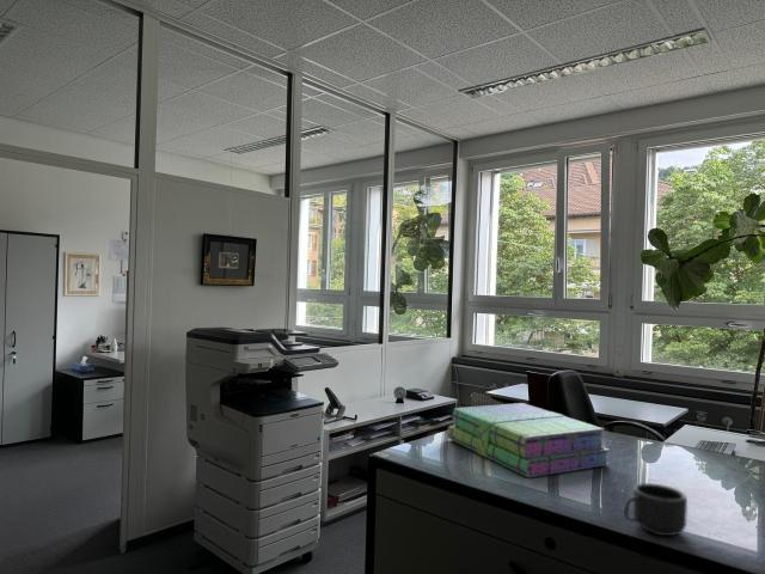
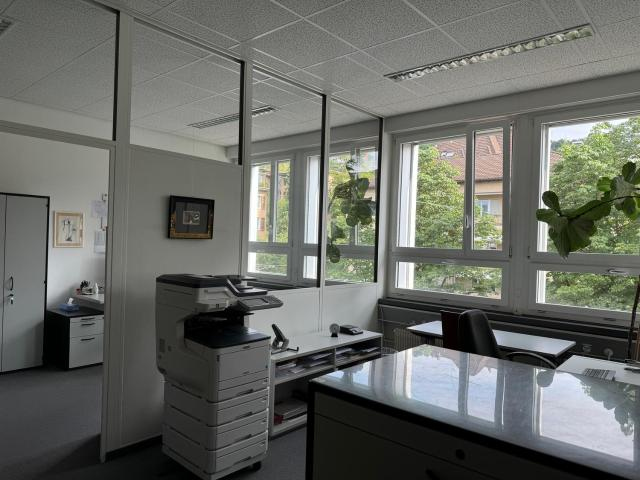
- stack of books [446,402,611,478]
- mug [623,482,688,537]
